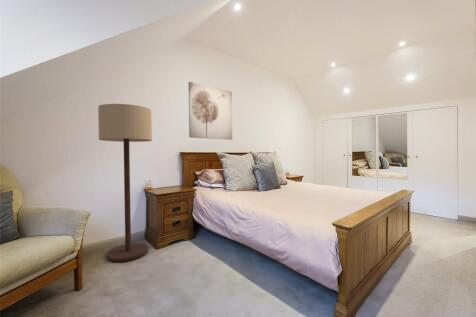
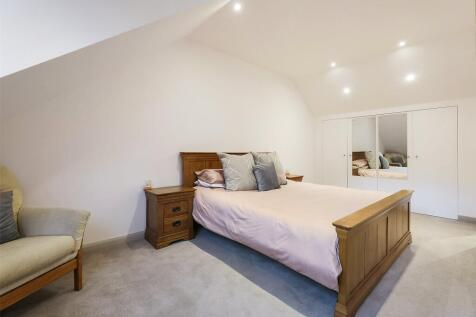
- floor lamp [97,103,153,263]
- wall art [188,81,233,141]
